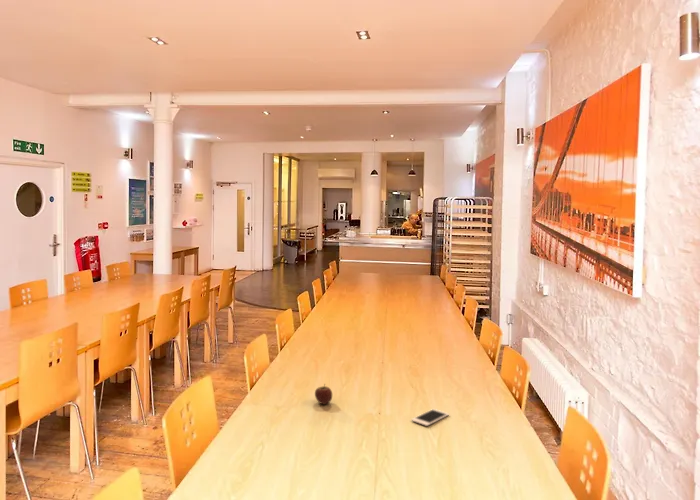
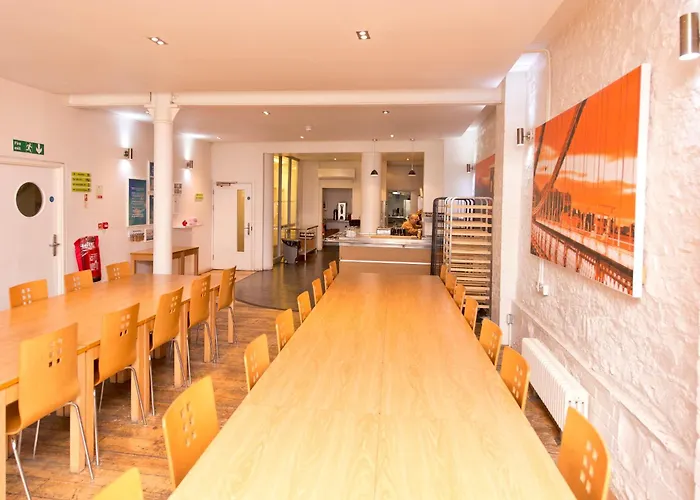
- apple [314,383,333,405]
- cell phone [410,408,450,427]
